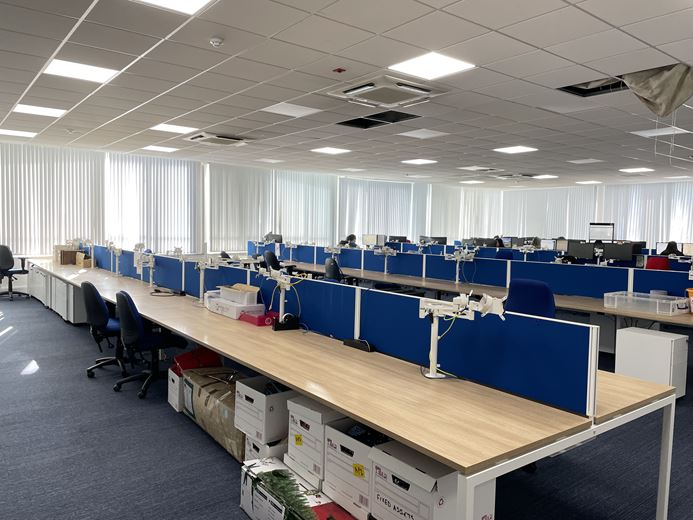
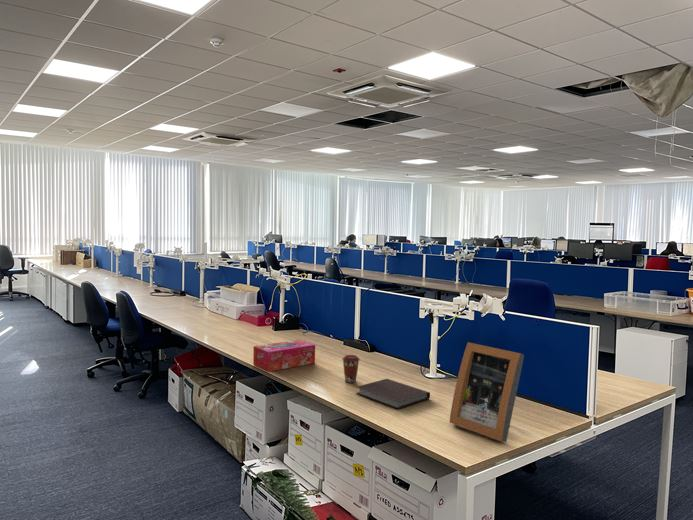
+ coffee cup [341,354,361,384]
+ tissue box [252,339,316,373]
+ notebook [355,378,431,410]
+ picture frame [449,341,525,443]
